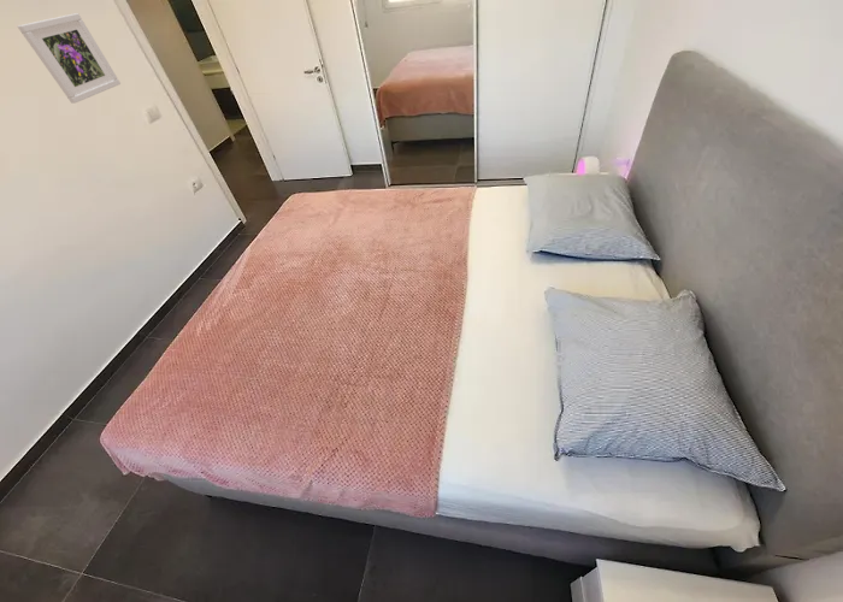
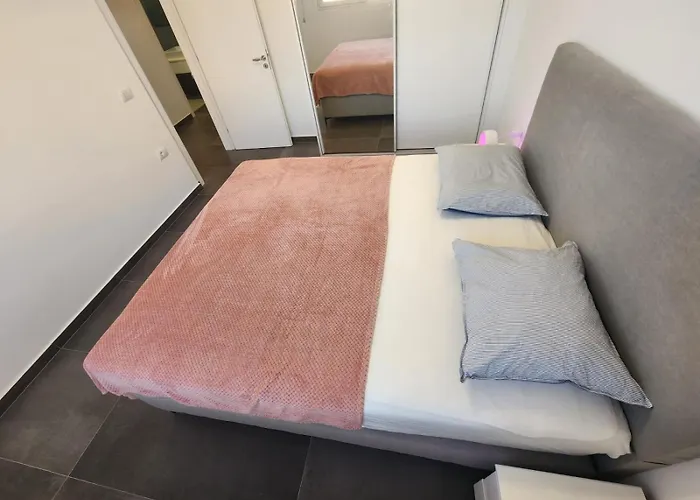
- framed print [17,12,122,105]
